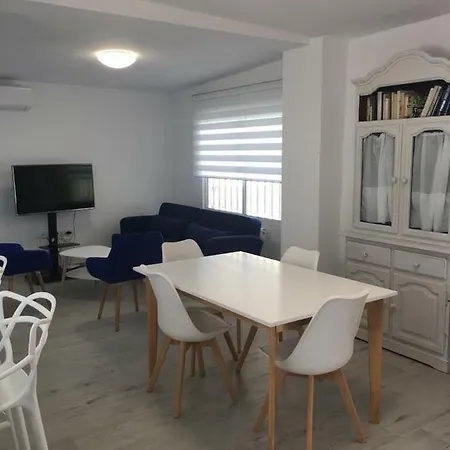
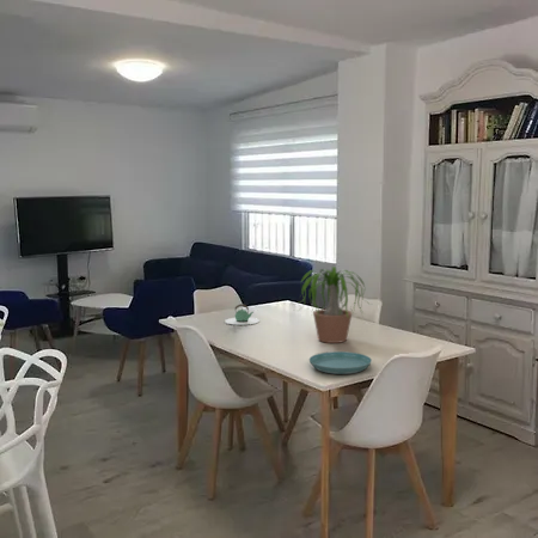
+ teapot [224,302,261,326]
+ saucer [308,350,373,375]
+ potted plant [293,265,372,344]
